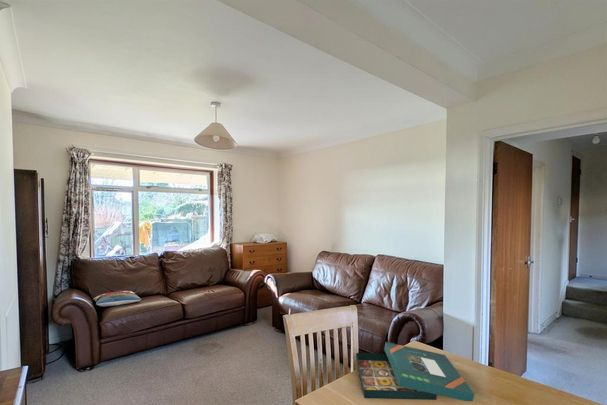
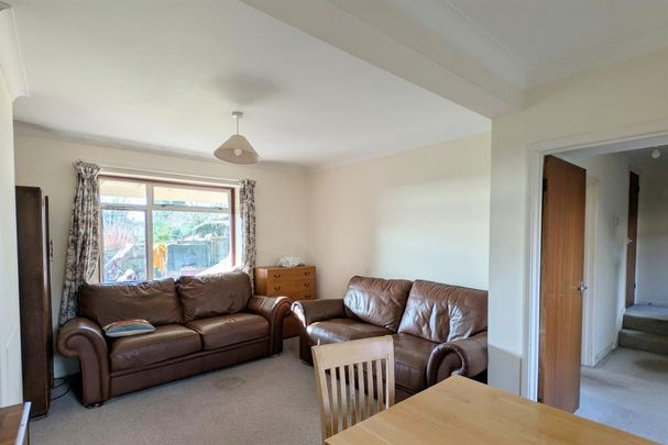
- board game [355,341,475,402]
